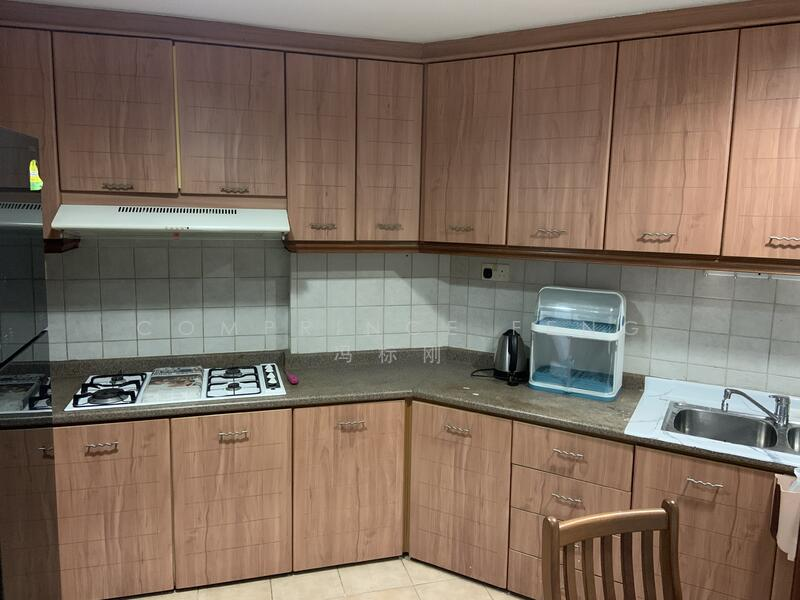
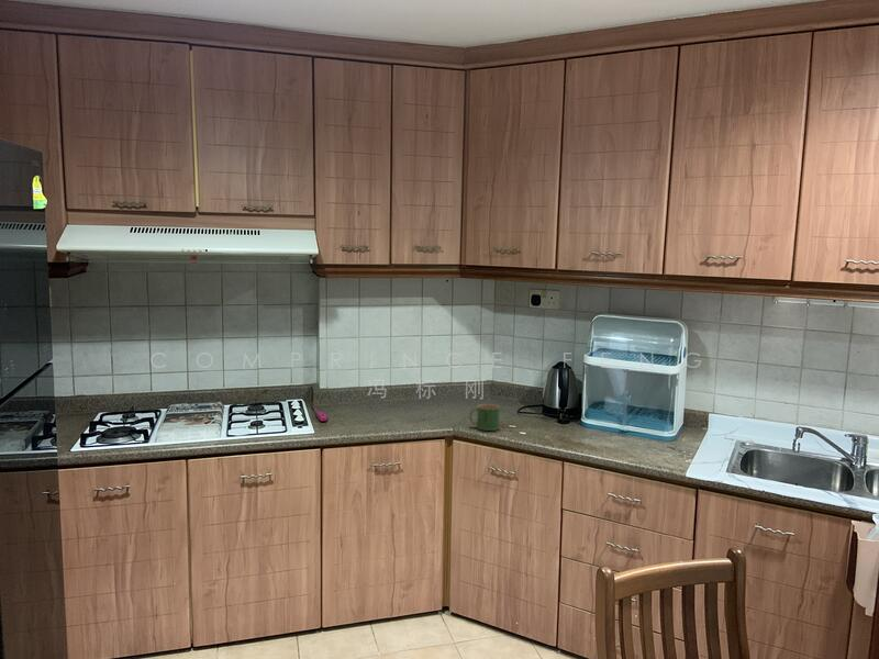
+ mug [468,403,501,432]
